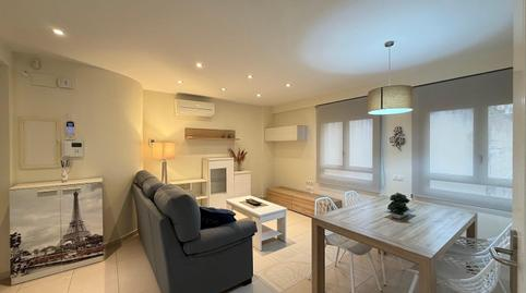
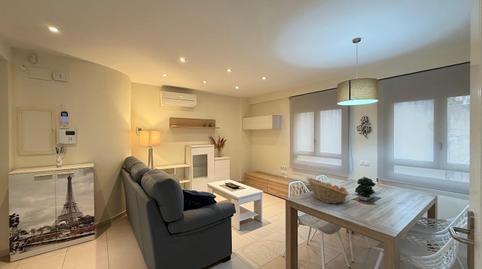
+ fruit basket [305,177,350,205]
